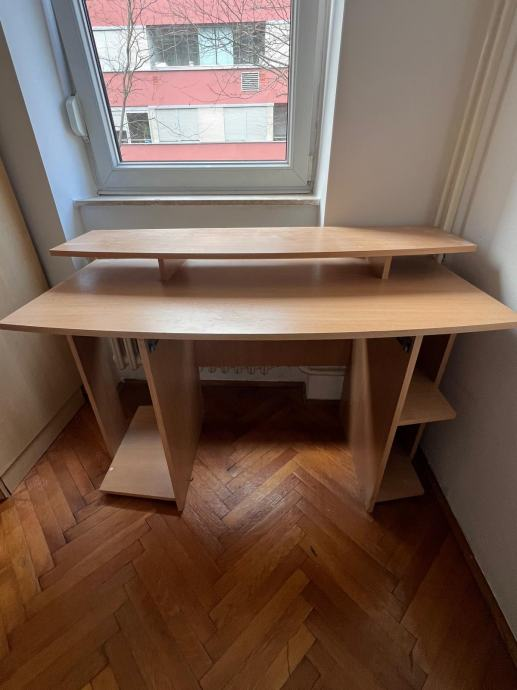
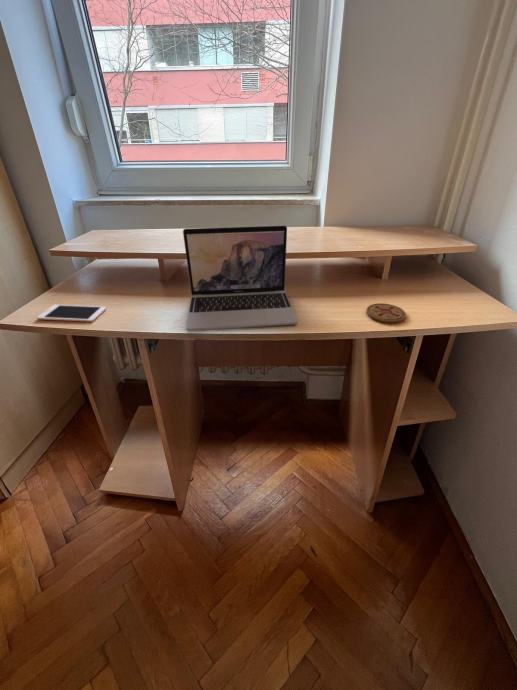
+ cell phone [36,304,107,323]
+ laptop [182,224,298,331]
+ coaster [365,302,407,324]
